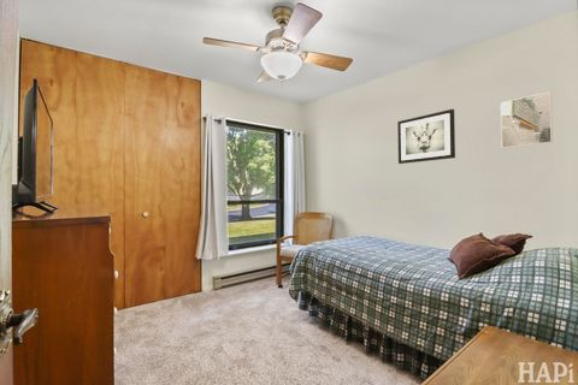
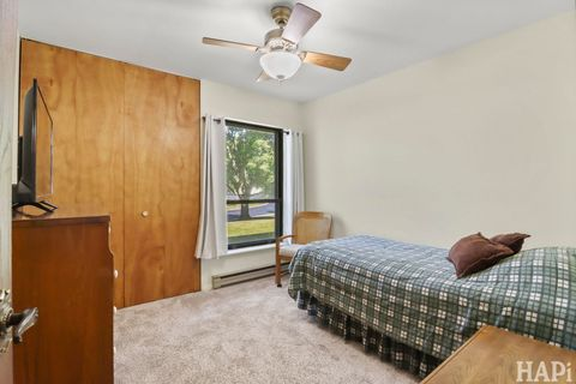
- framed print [500,90,554,149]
- wall art [396,108,456,165]
